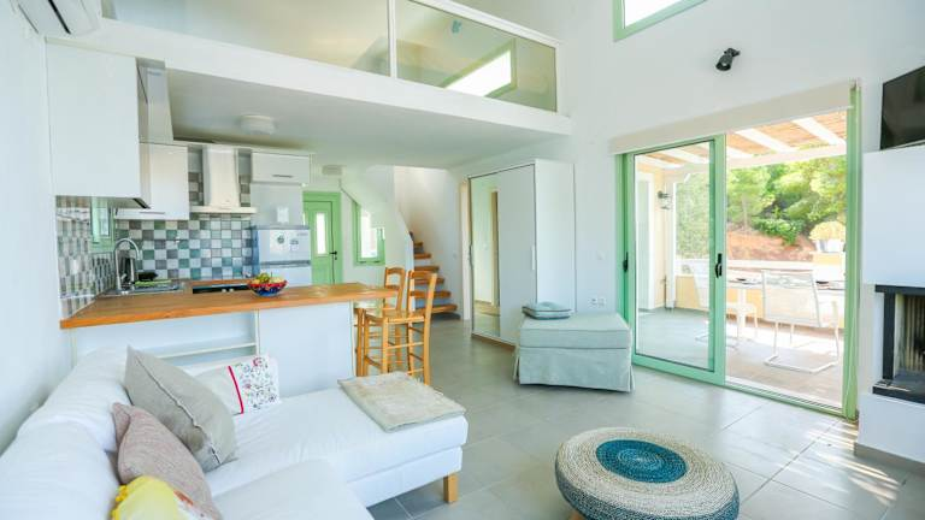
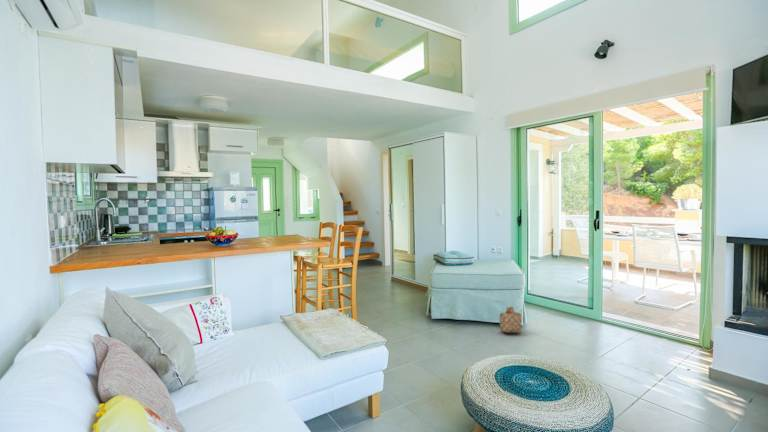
+ basket [499,306,523,334]
